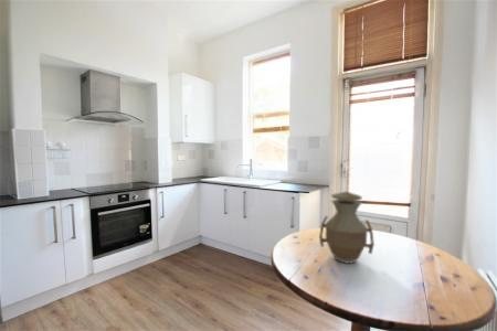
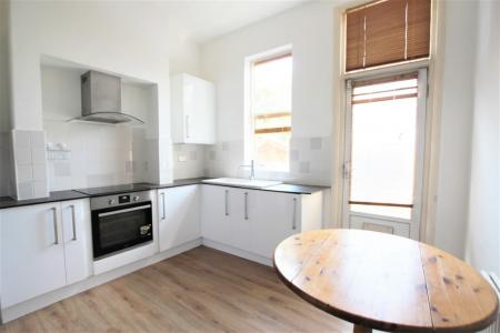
- vase [318,191,376,265]
